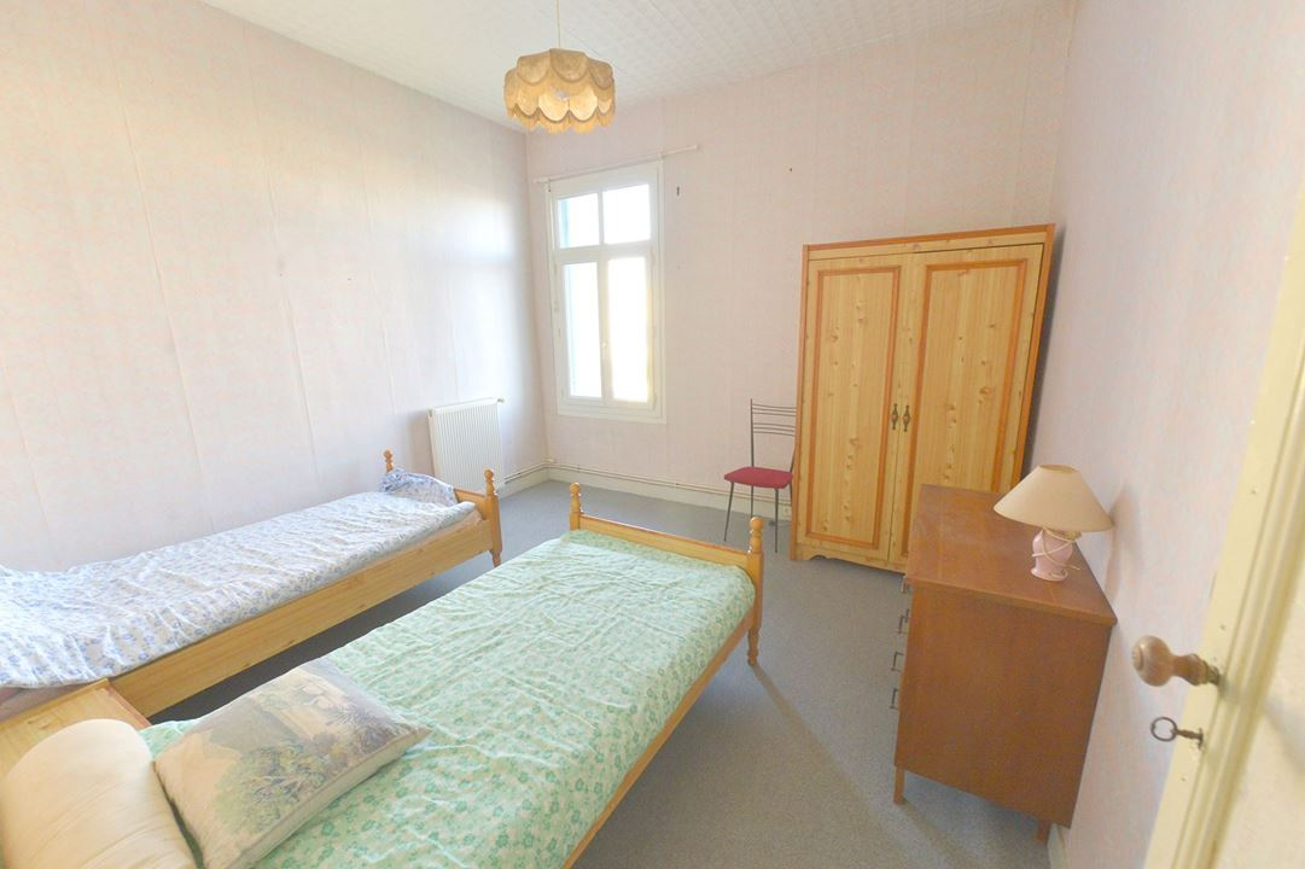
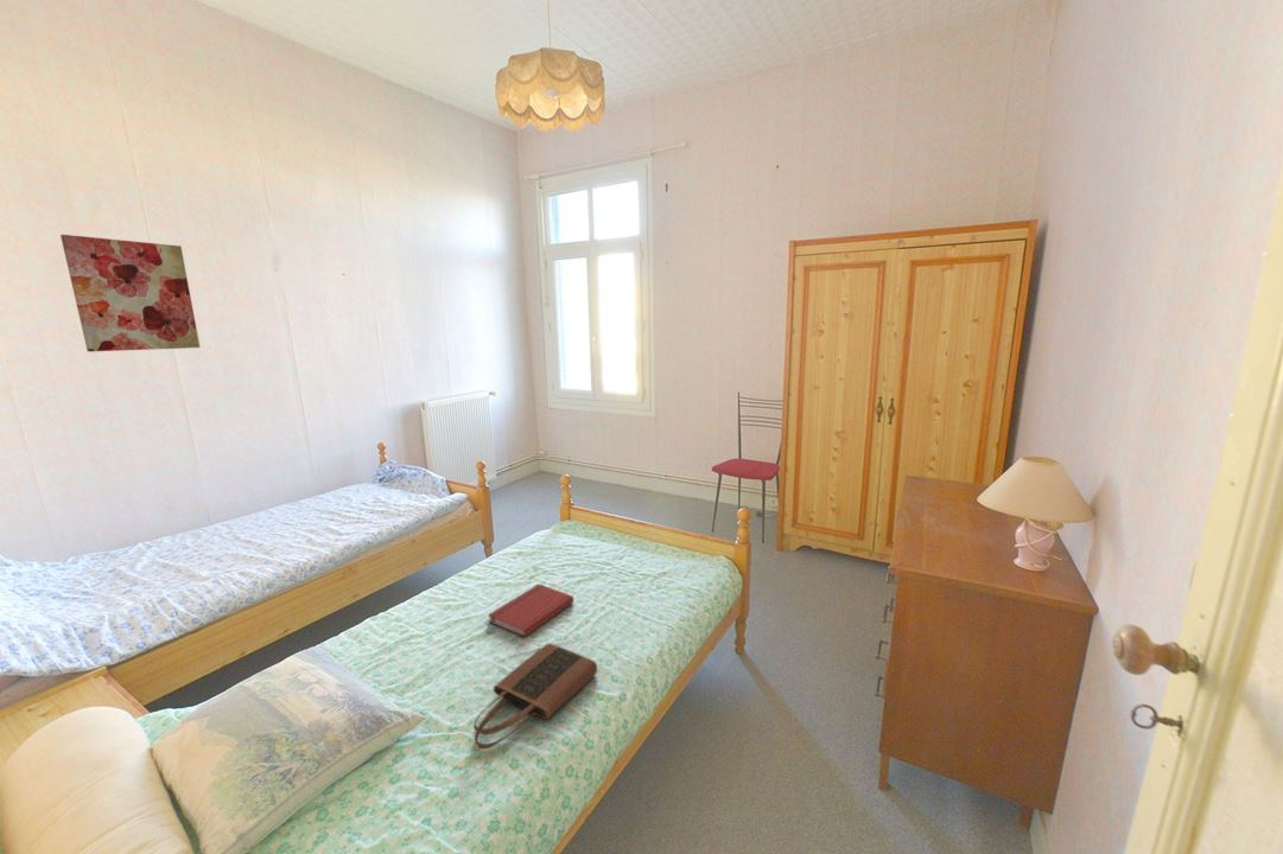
+ tote bag [472,642,598,750]
+ book [487,582,574,638]
+ wall art [59,234,202,352]
